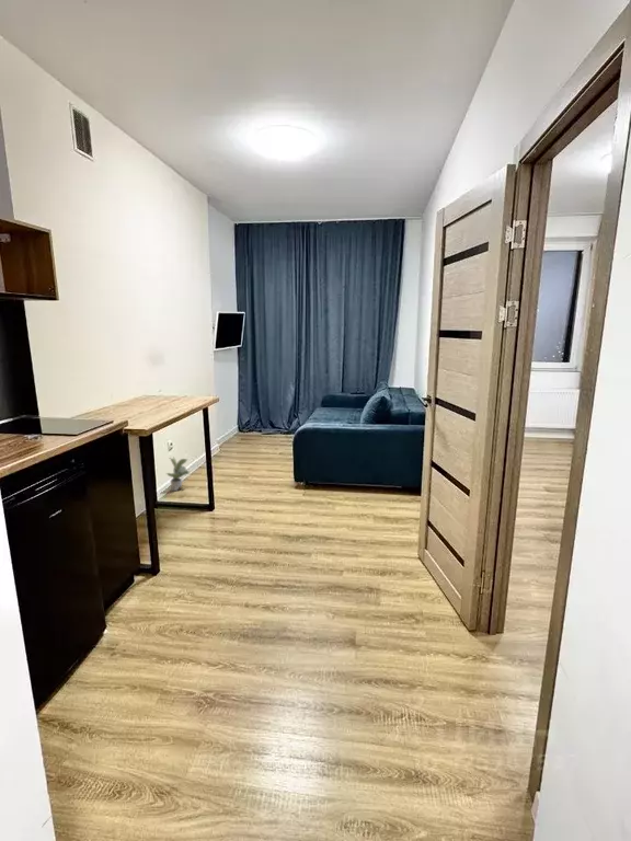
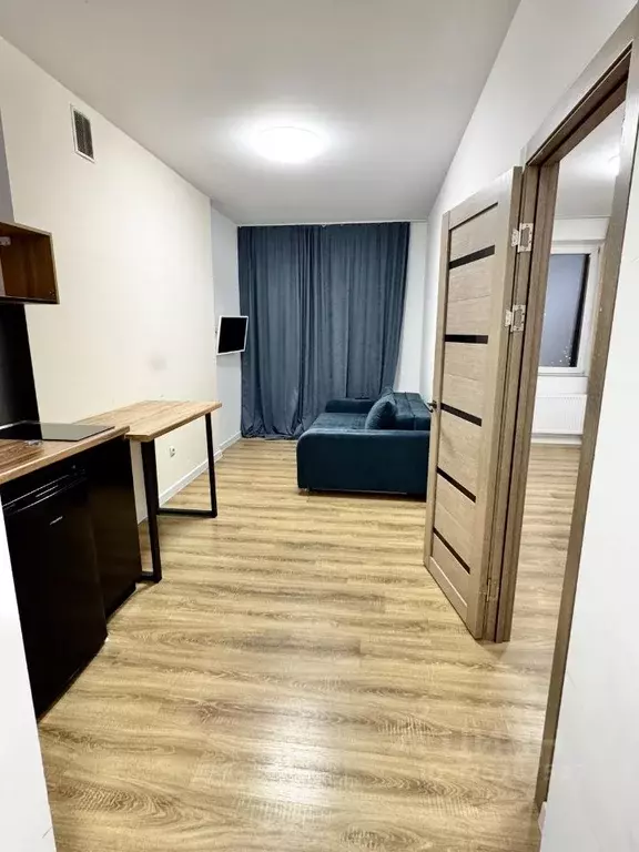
- potted plant [165,457,190,492]
